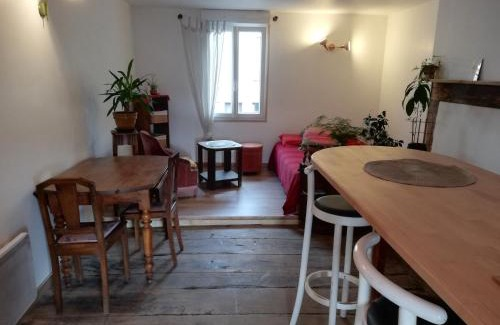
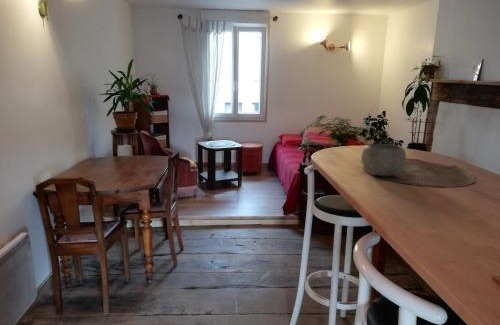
+ bowl [360,143,407,177]
